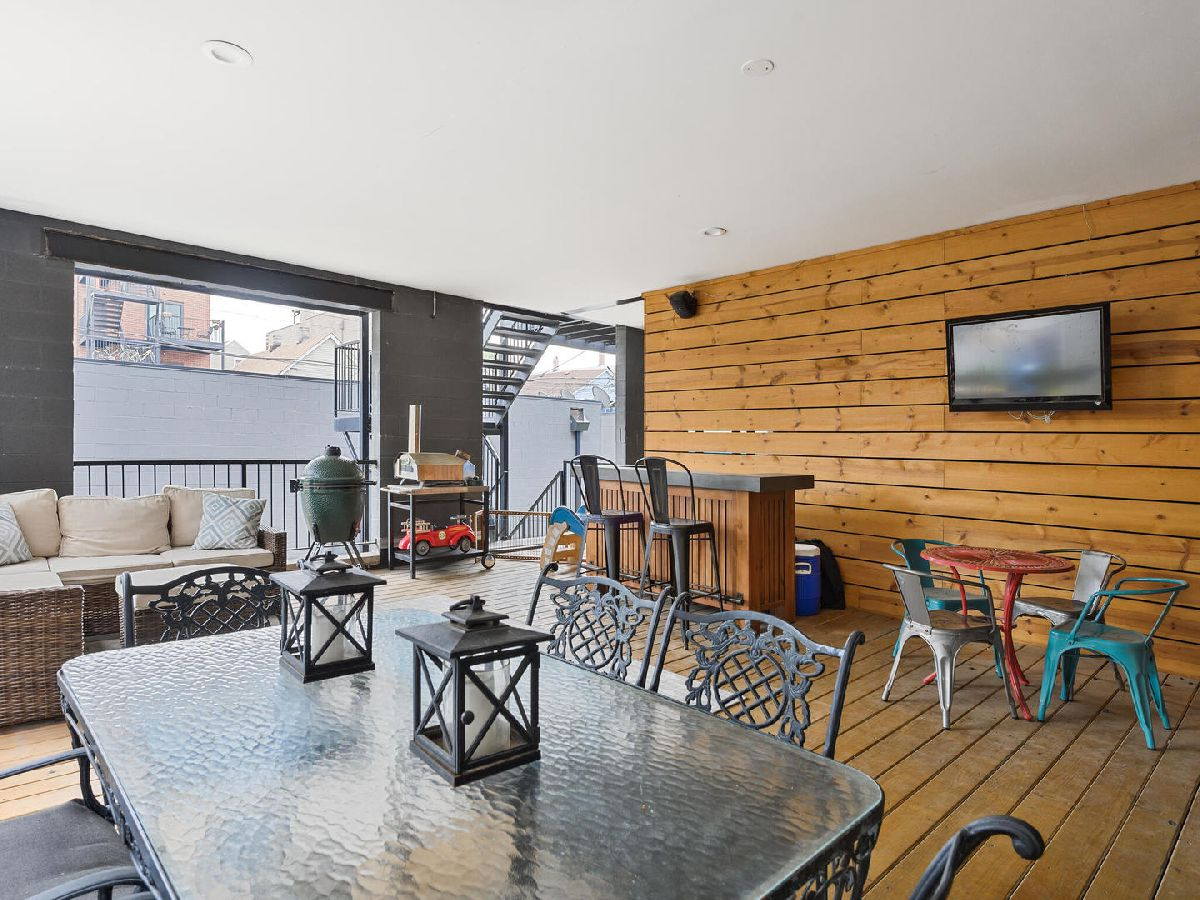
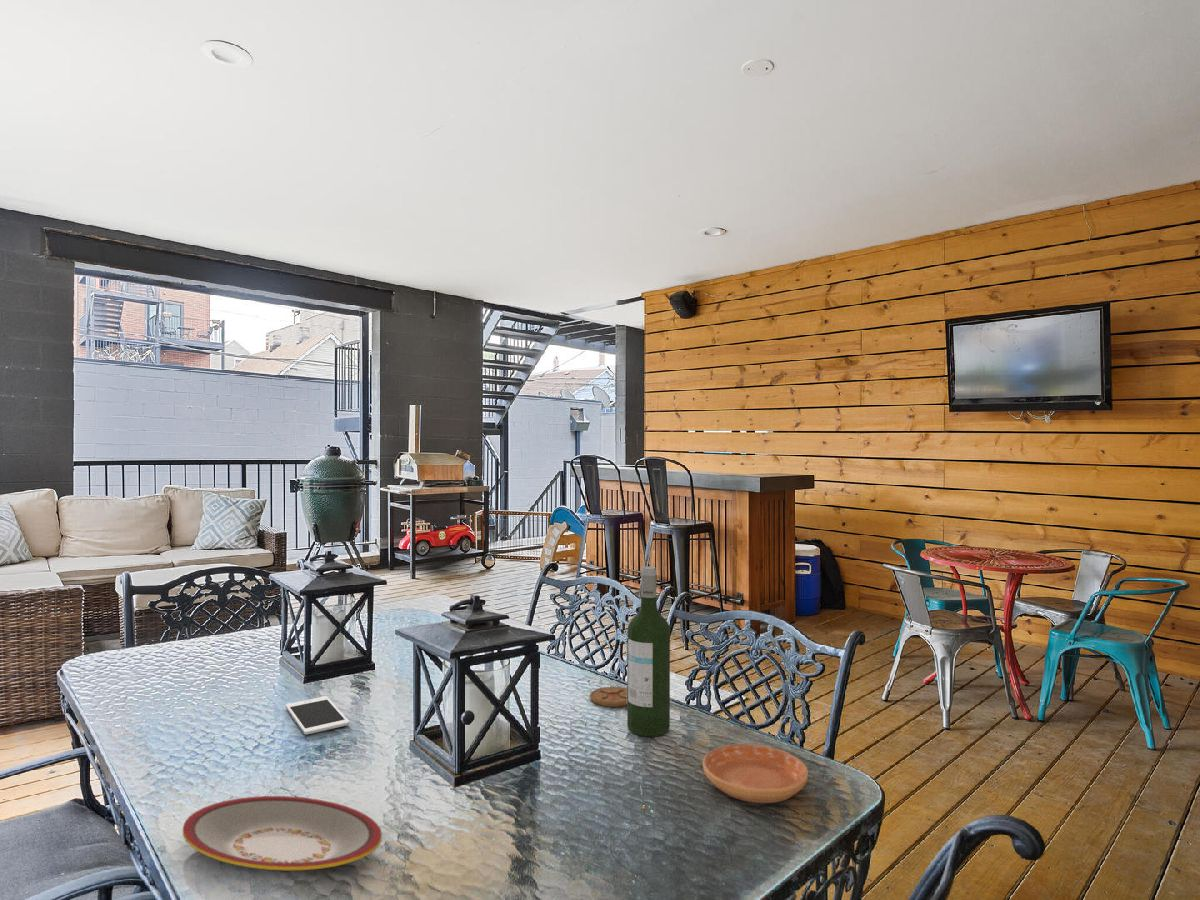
+ plate [182,795,383,871]
+ coaster [589,686,627,708]
+ saucer [702,743,809,804]
+ wine bottle [626,565,671,738]
+ cell phone [285,695,350,735]
